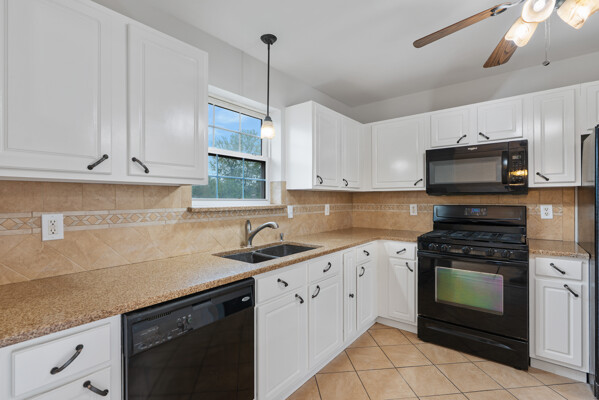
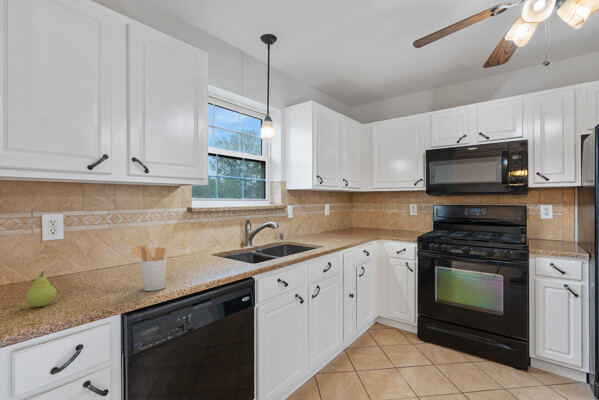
+ utensil holder [129,244,168,292]
+ fruit [24,270,57,308]
